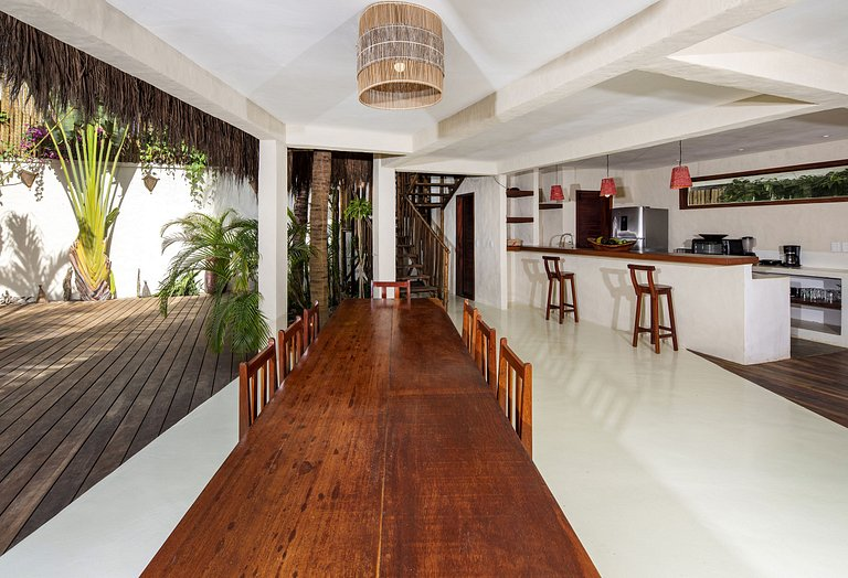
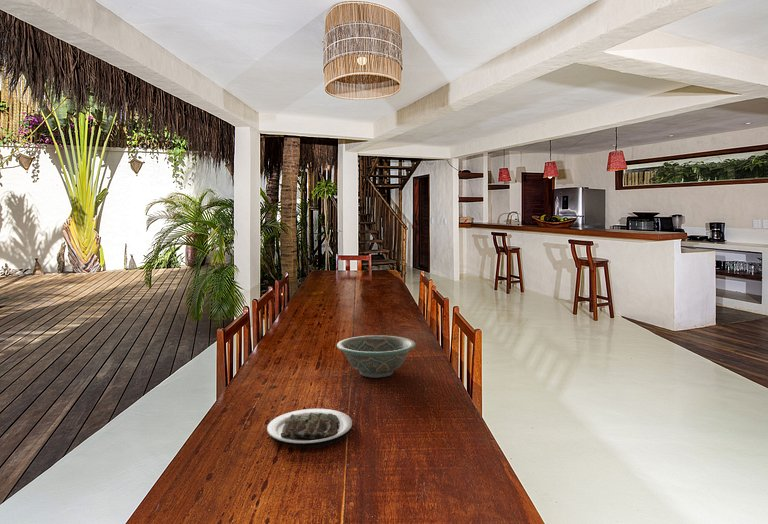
+ decorative bowl [336,334,417,379]
+ plate [266,408,353,448]
